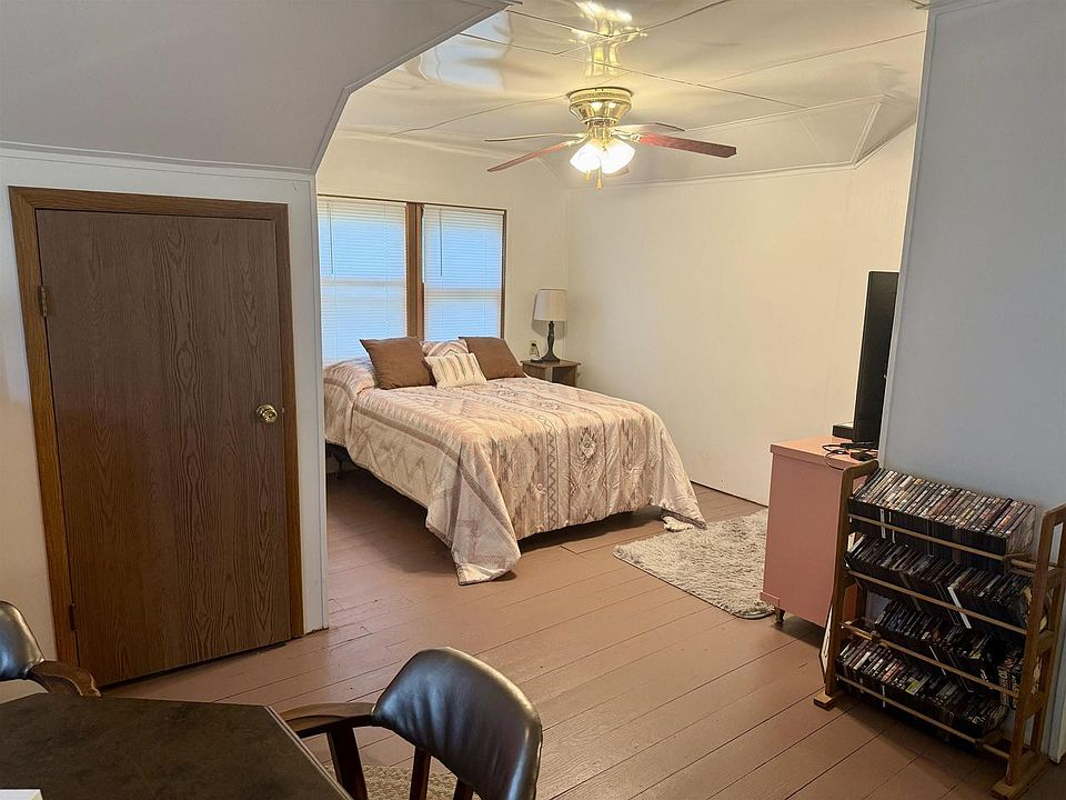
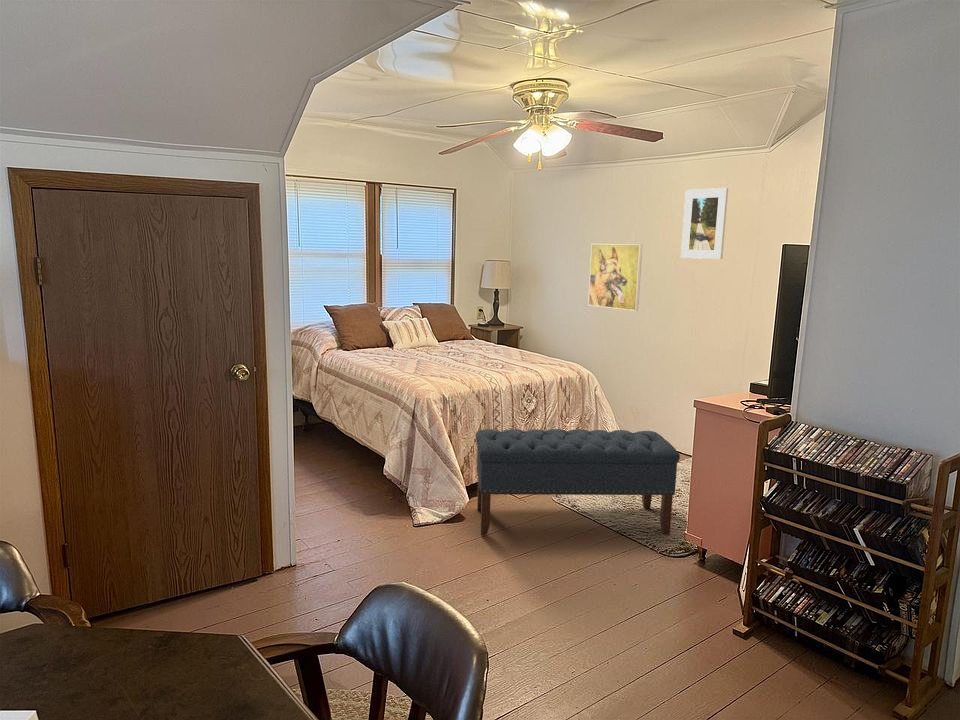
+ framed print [587,243,643,312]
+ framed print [680,187,729,260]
+ bench [475,428,681,536]
